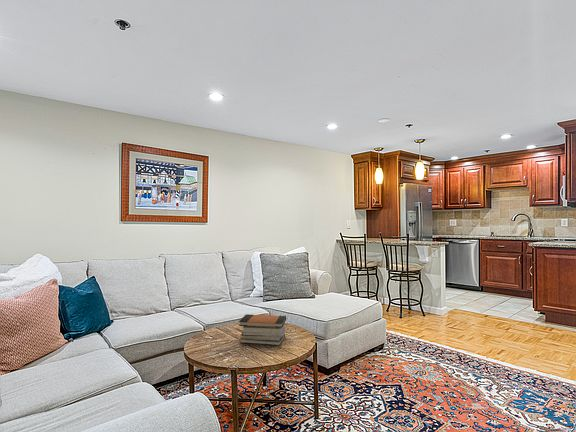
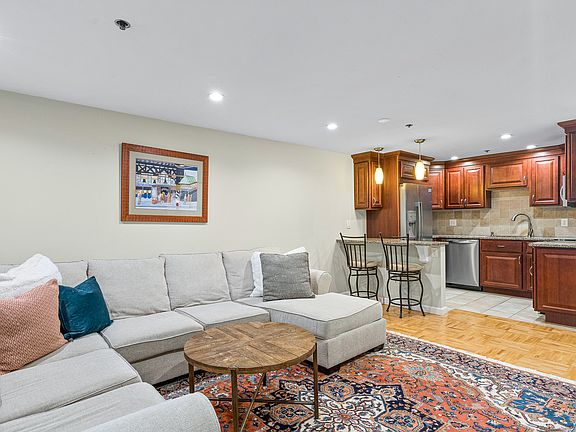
- book stack [238,313,287,347]
